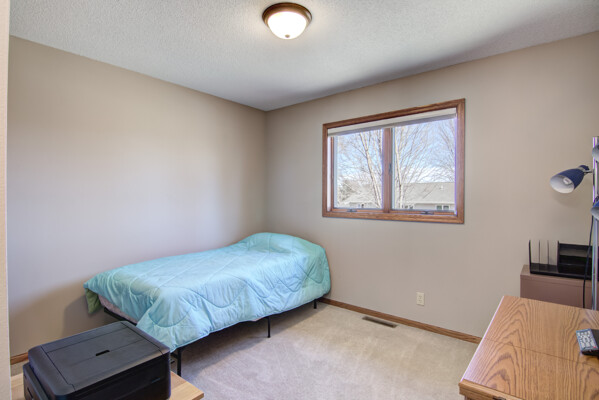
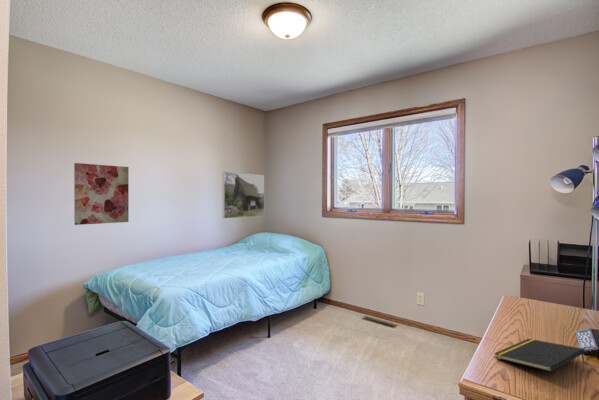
+ notepad [493,338,586,373]
+ wall art [73,162,130,226]
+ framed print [222,171,265,219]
